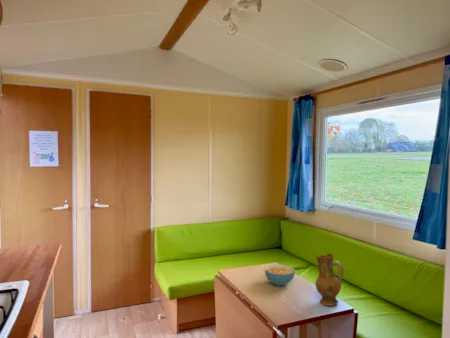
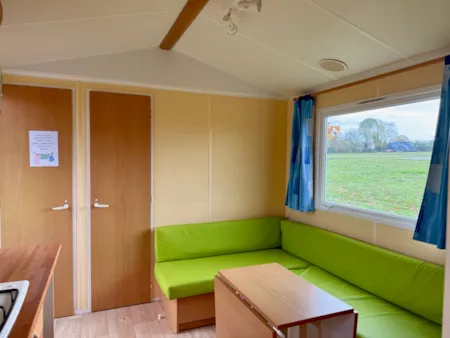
- cereal bowl [264,263,296,287]
- ceramic jug [314,252,344,307]
